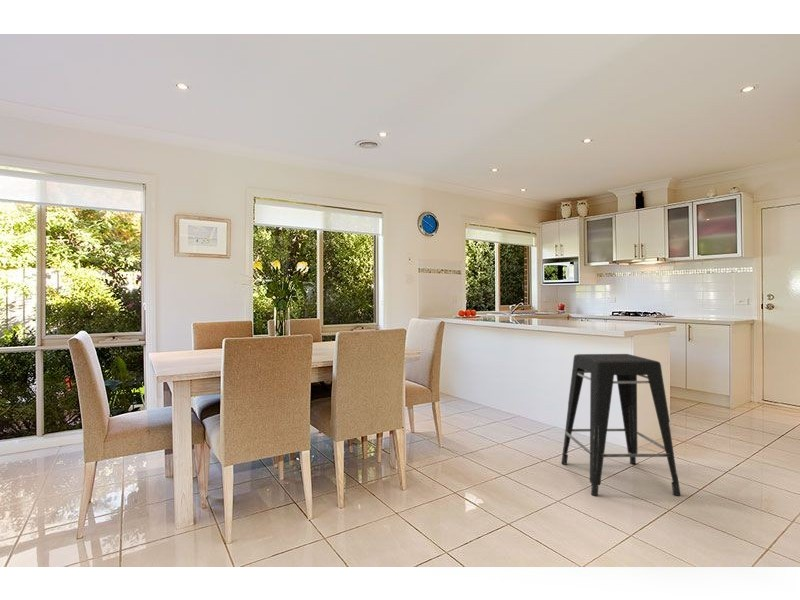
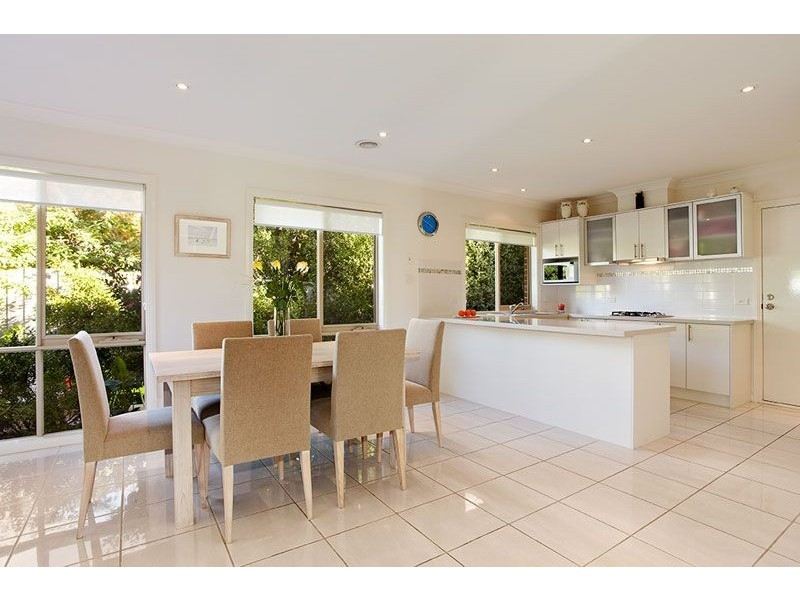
- stool [561,353,681,497]
